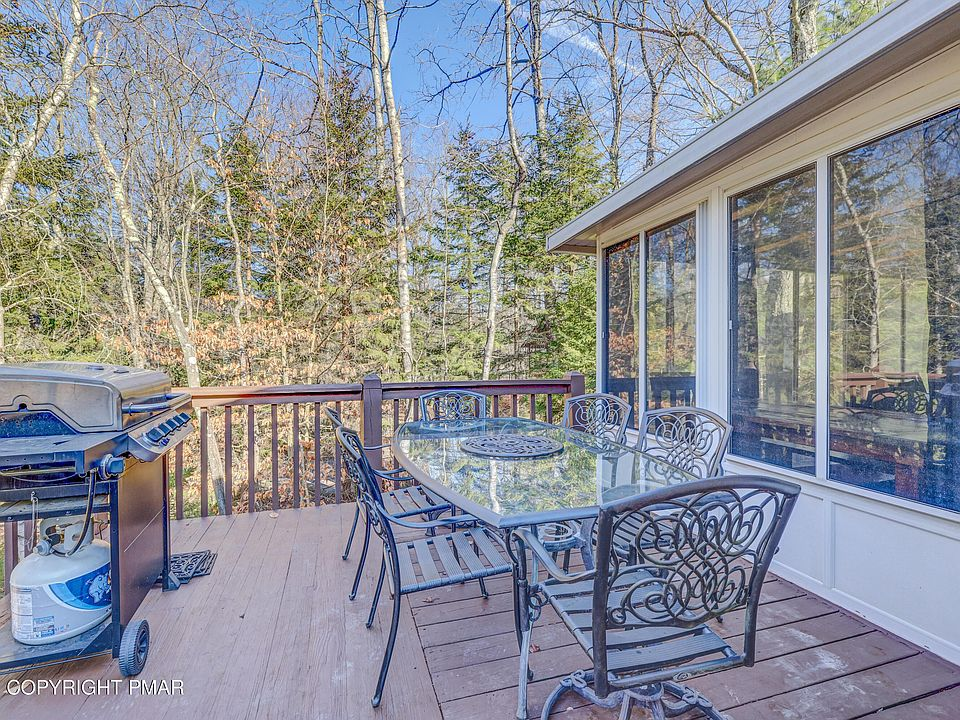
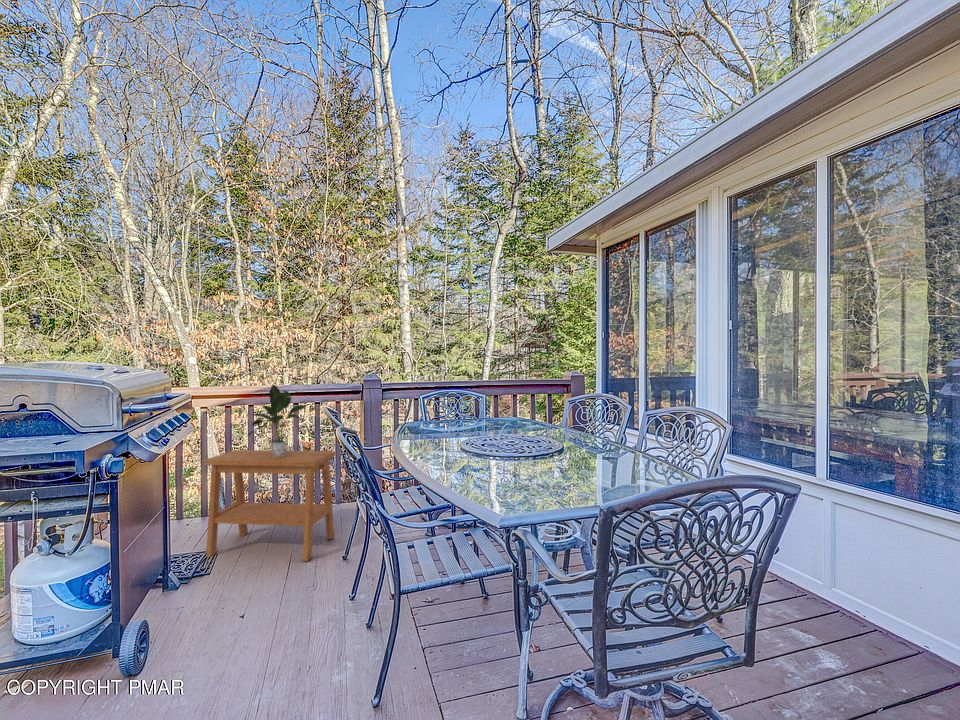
+ side table [203,449,336,562]
+ potted plant [246,384,307,457]
